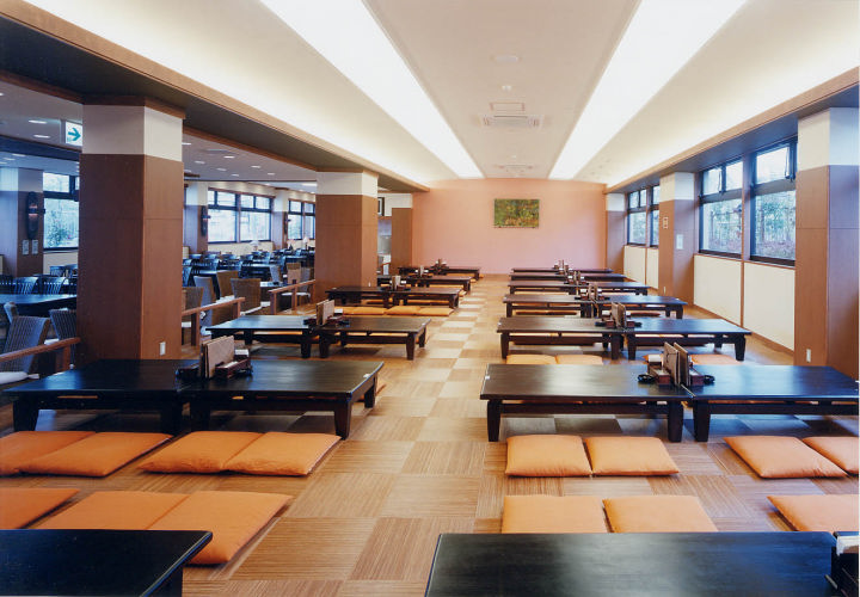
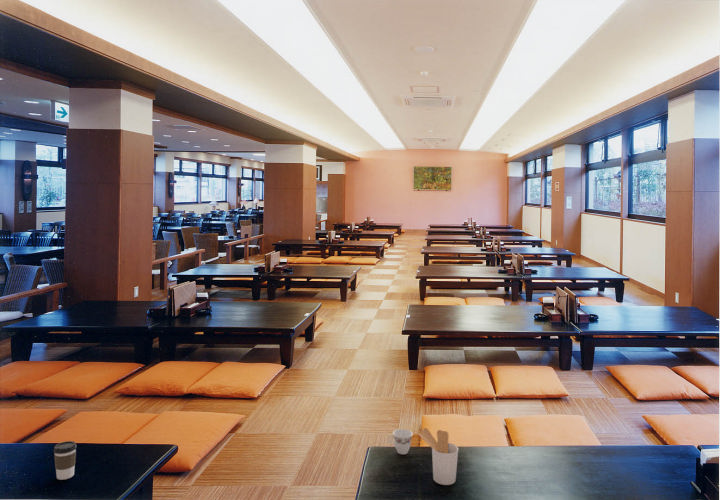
+ utensil holder [417,427,459,486]
+ coffee cup [53,440,78,481]
+ teacup [388,428,414,455]
